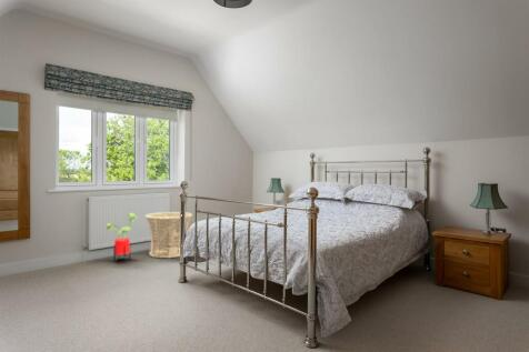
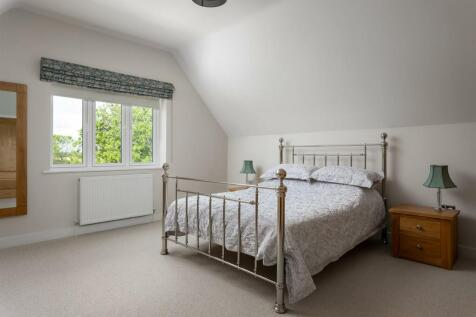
- house plant [106,212,139,263]
- basket [144,211,193,259]
